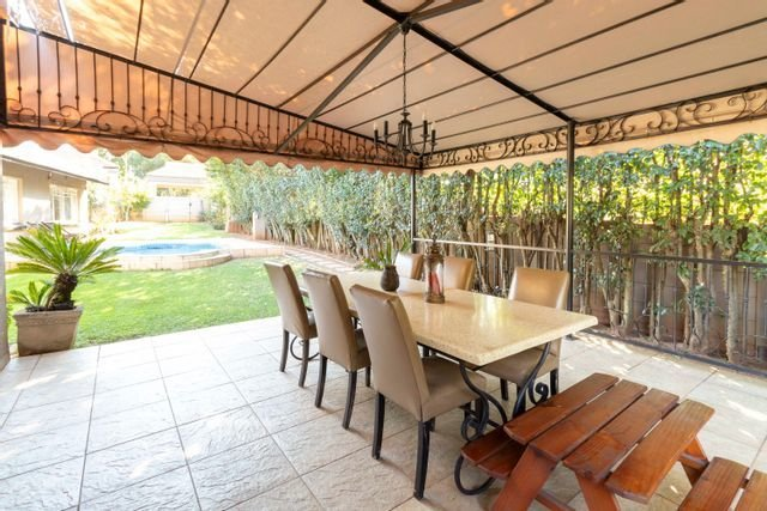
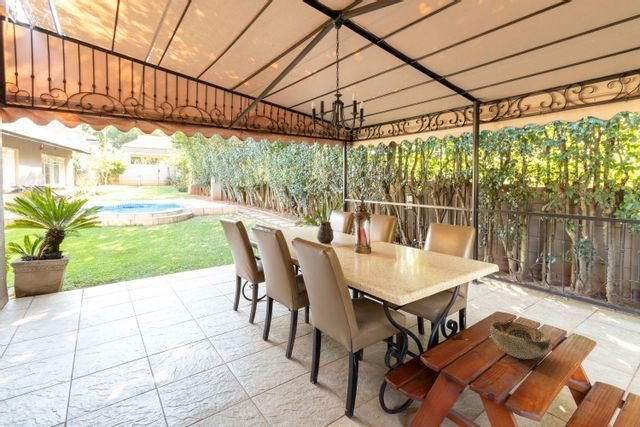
+ decorative bowl [489,320,552,360]
